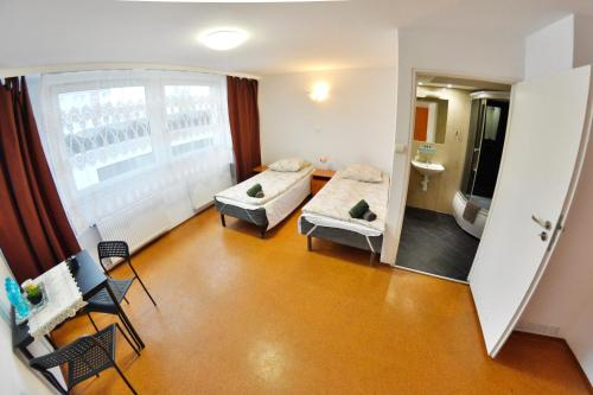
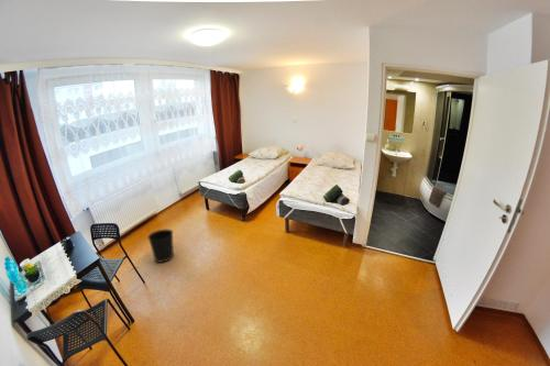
+ wastebasket [146,229,175,264]
